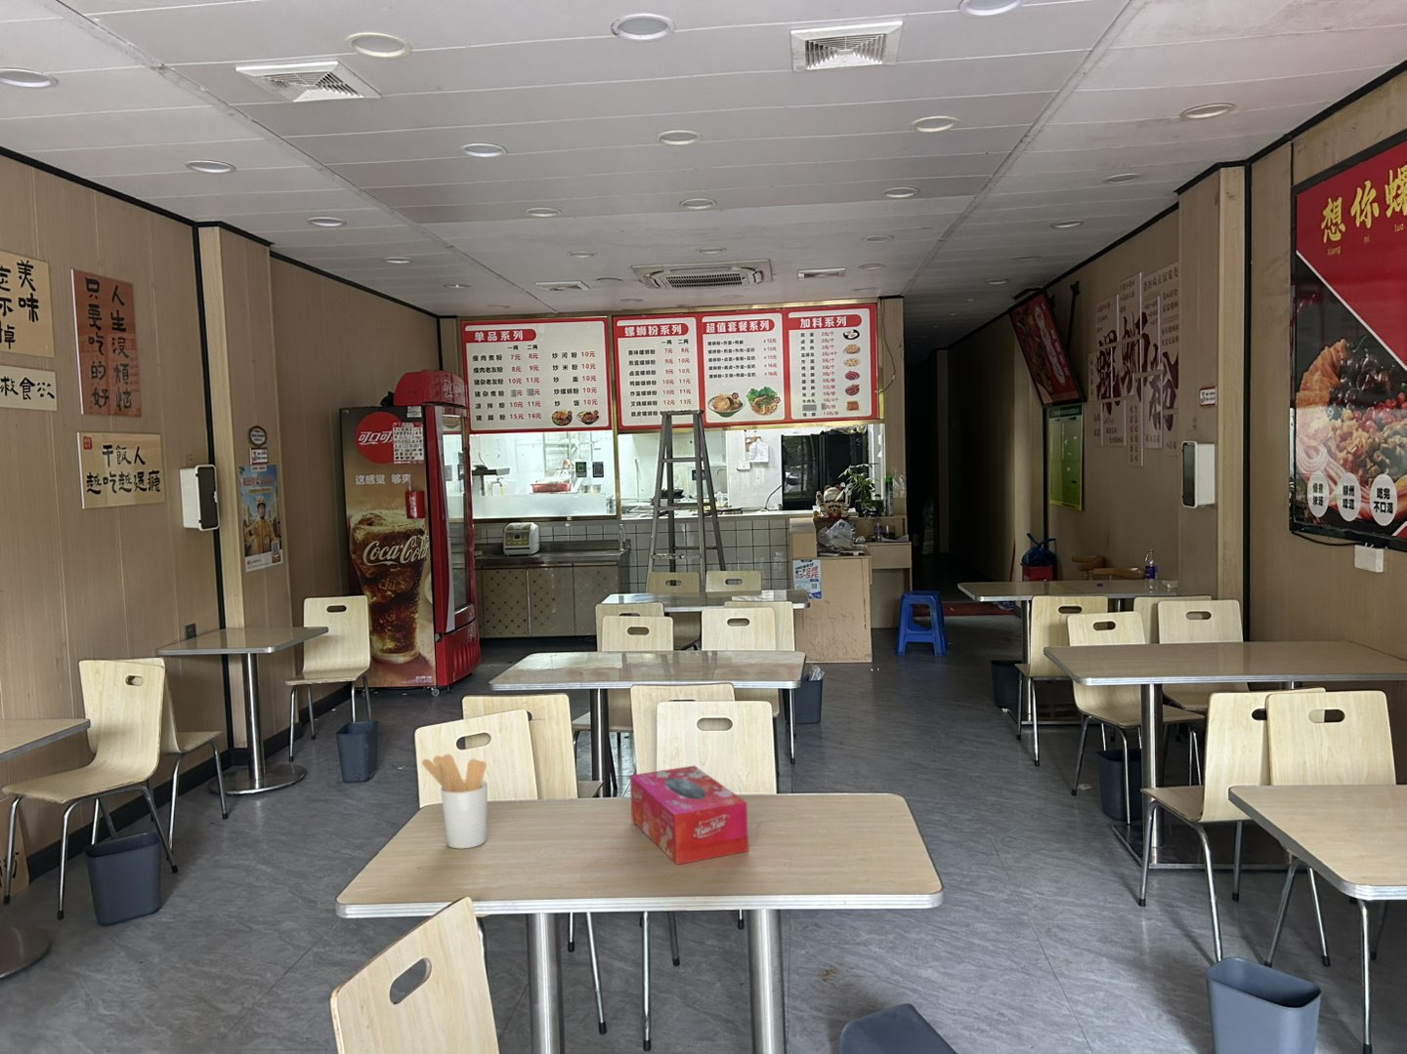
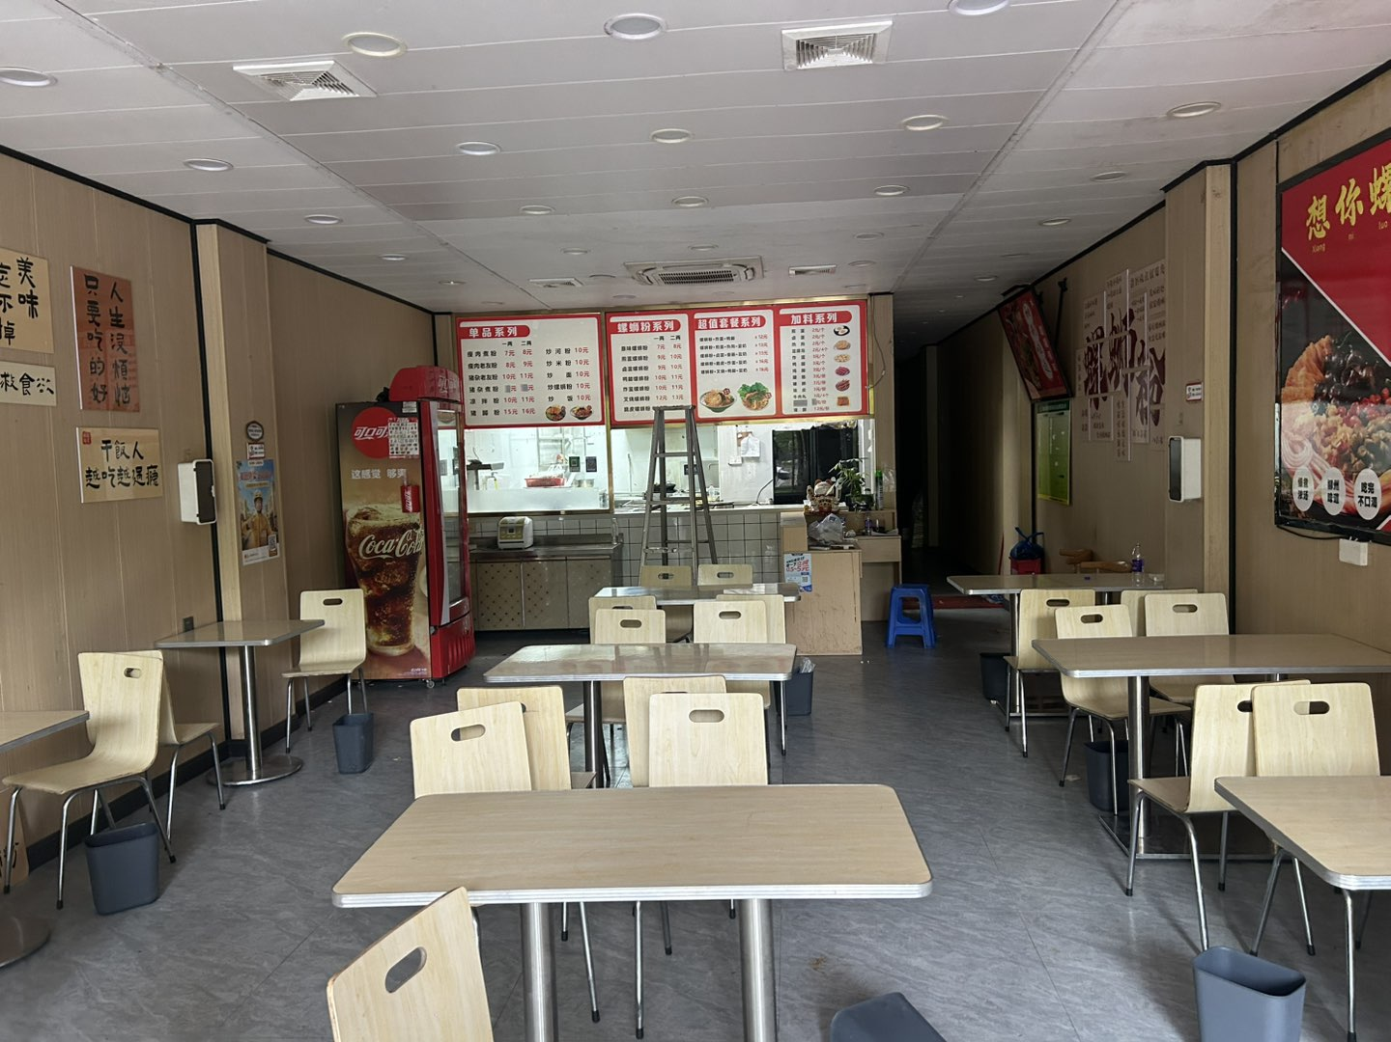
- utensil holder [421,754,489,849]
- tissue box [629,765,749,866]
